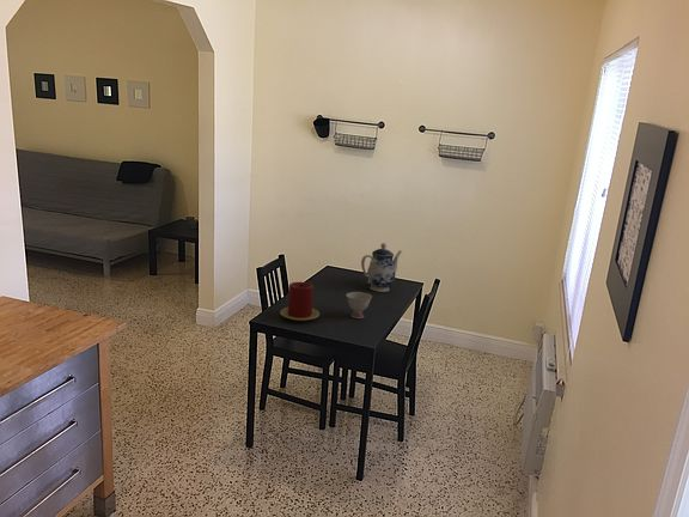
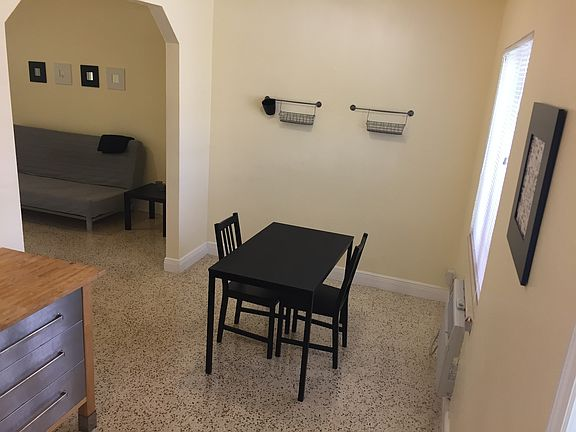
- candle [279,281,321,322]
- teacup [344,291,373,320]
- teapot [360,242,403,293]
